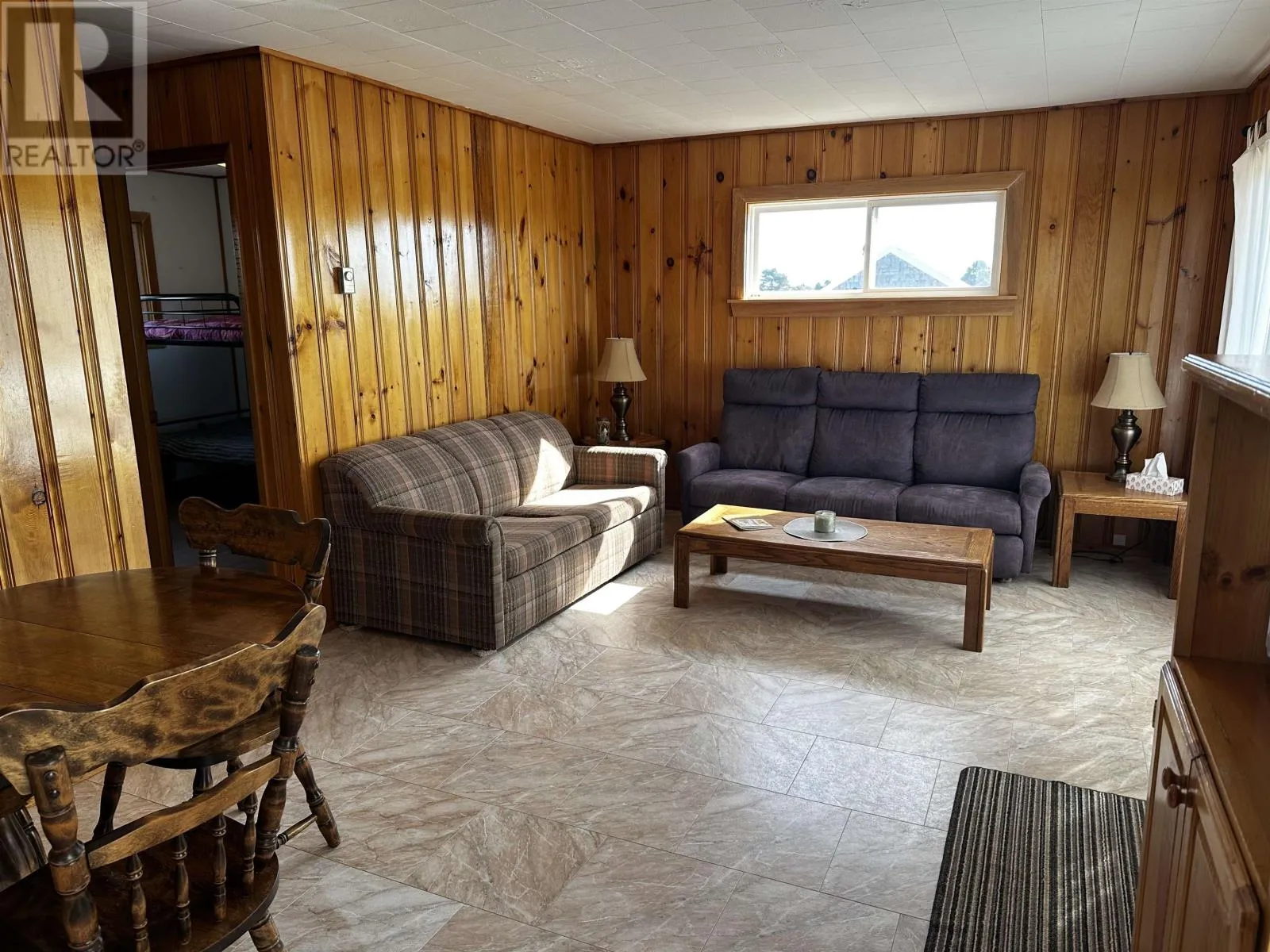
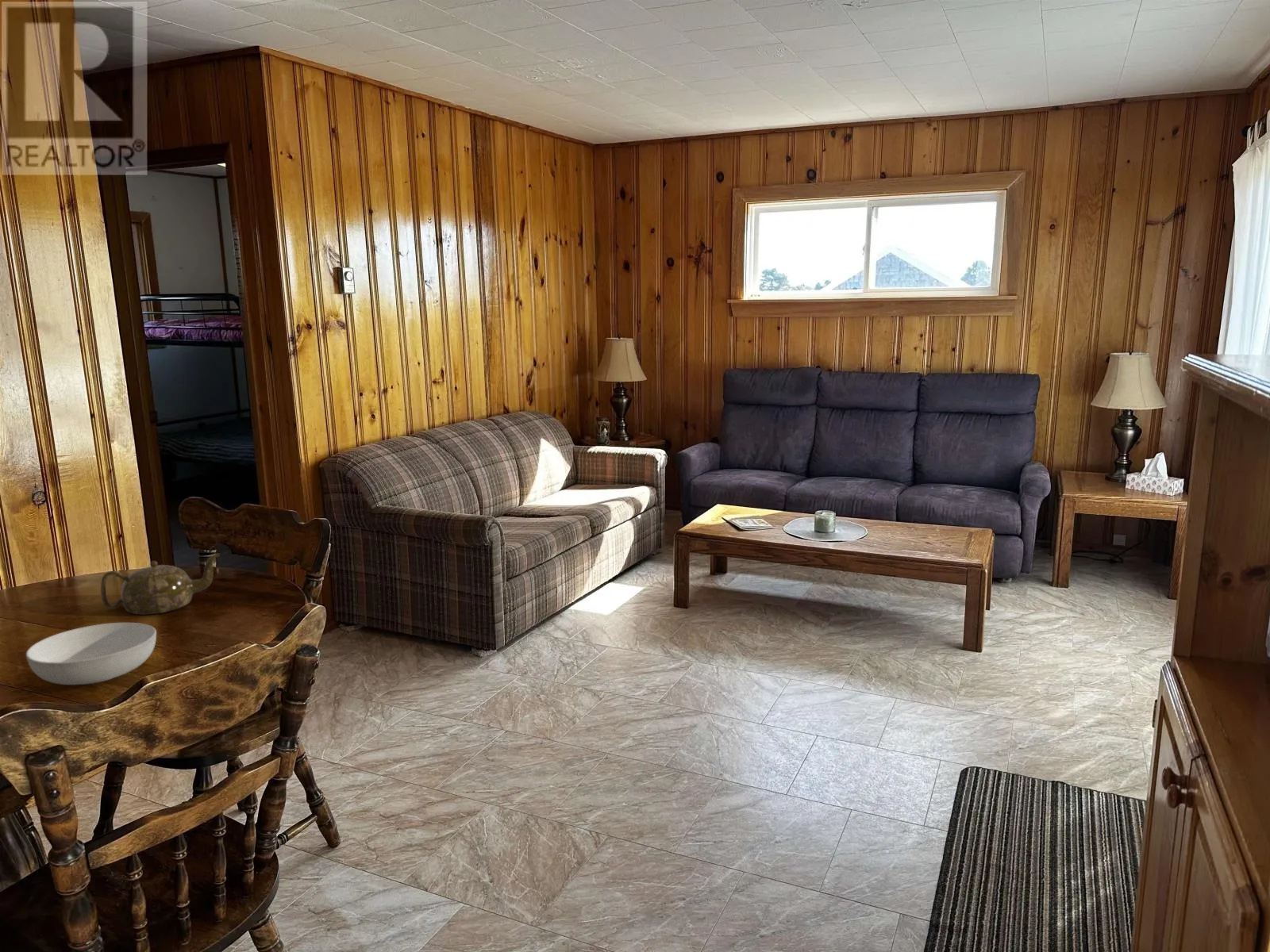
+ serving bowl [25,622,157,685]
+ teapot [100,553,221,616]
